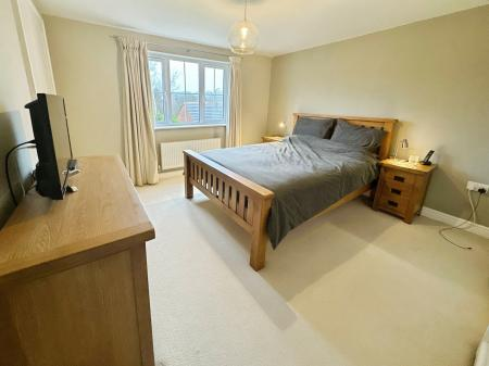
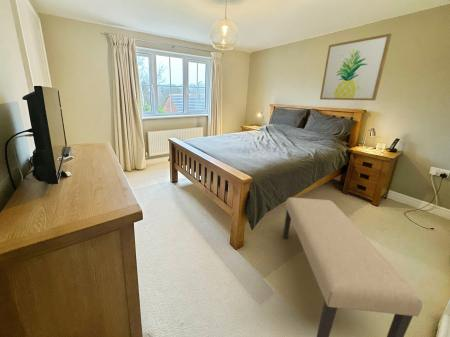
+ bench [282,197,423,337]
+ wall art [319,33,393,101]
